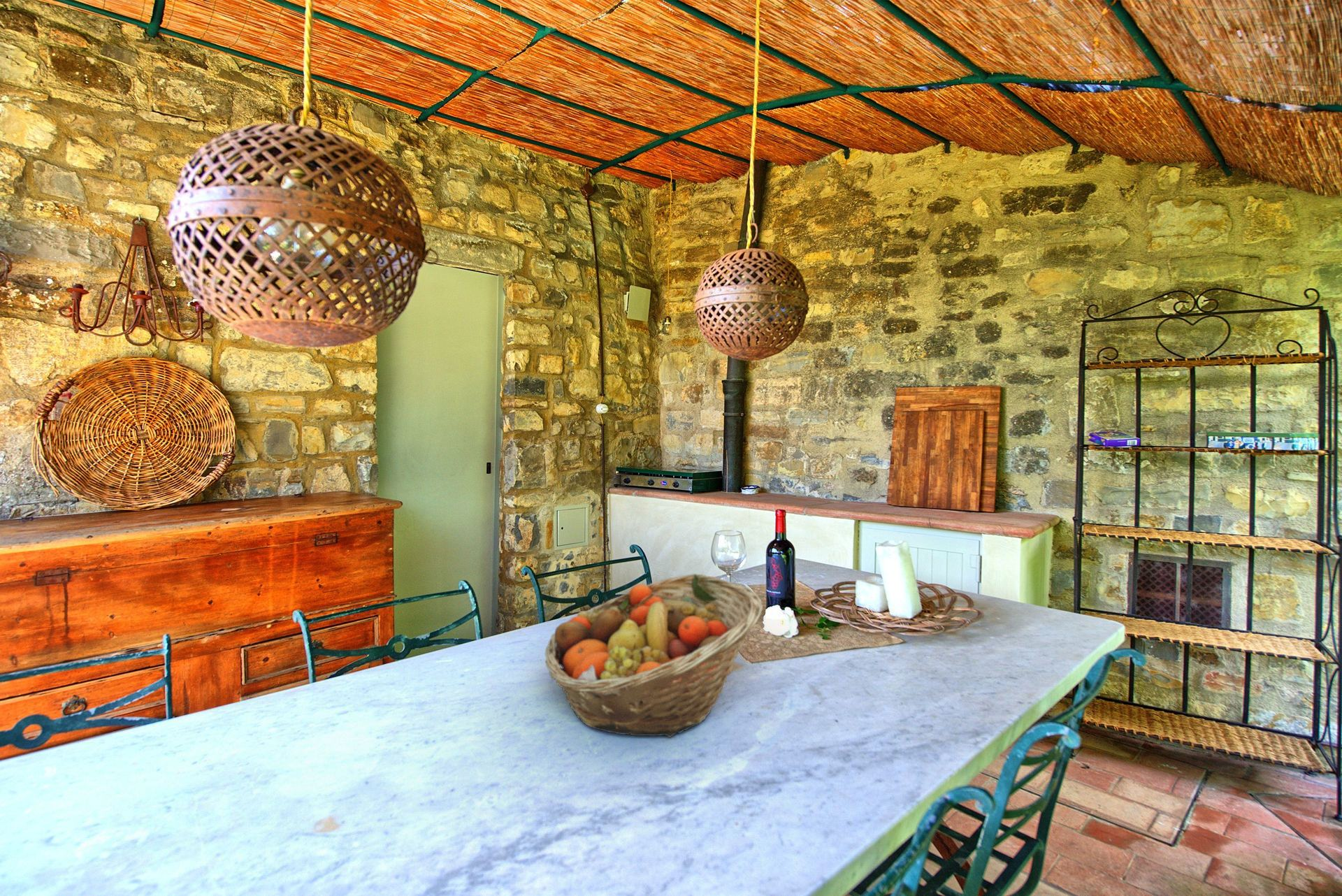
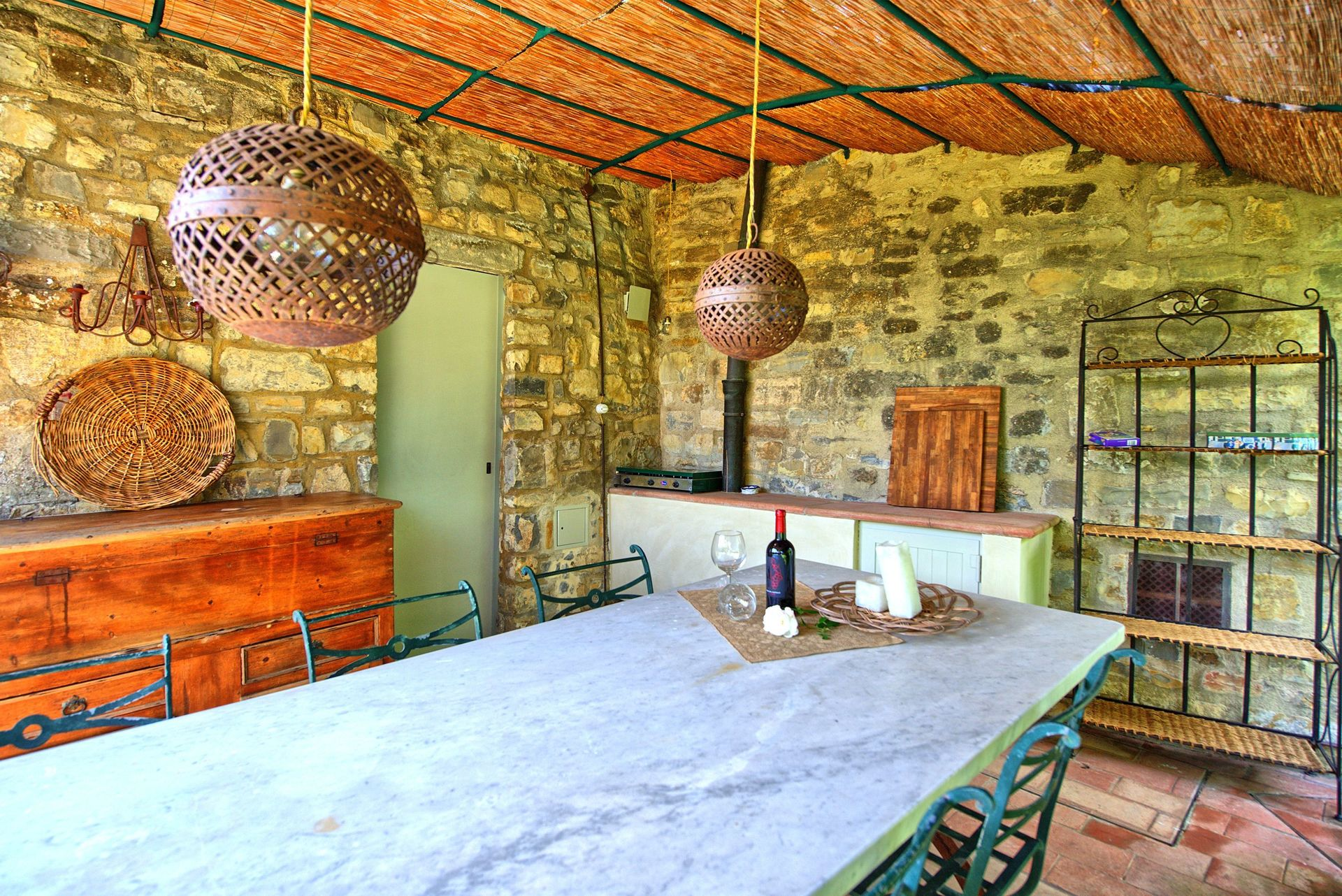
- fruit basket [544,573,764,738]
